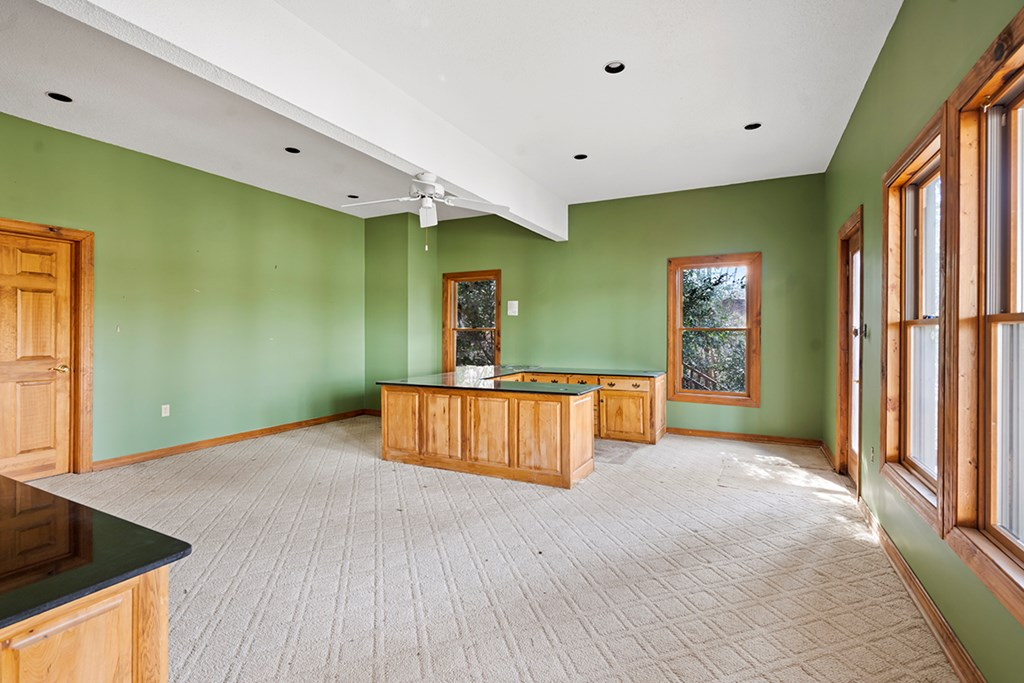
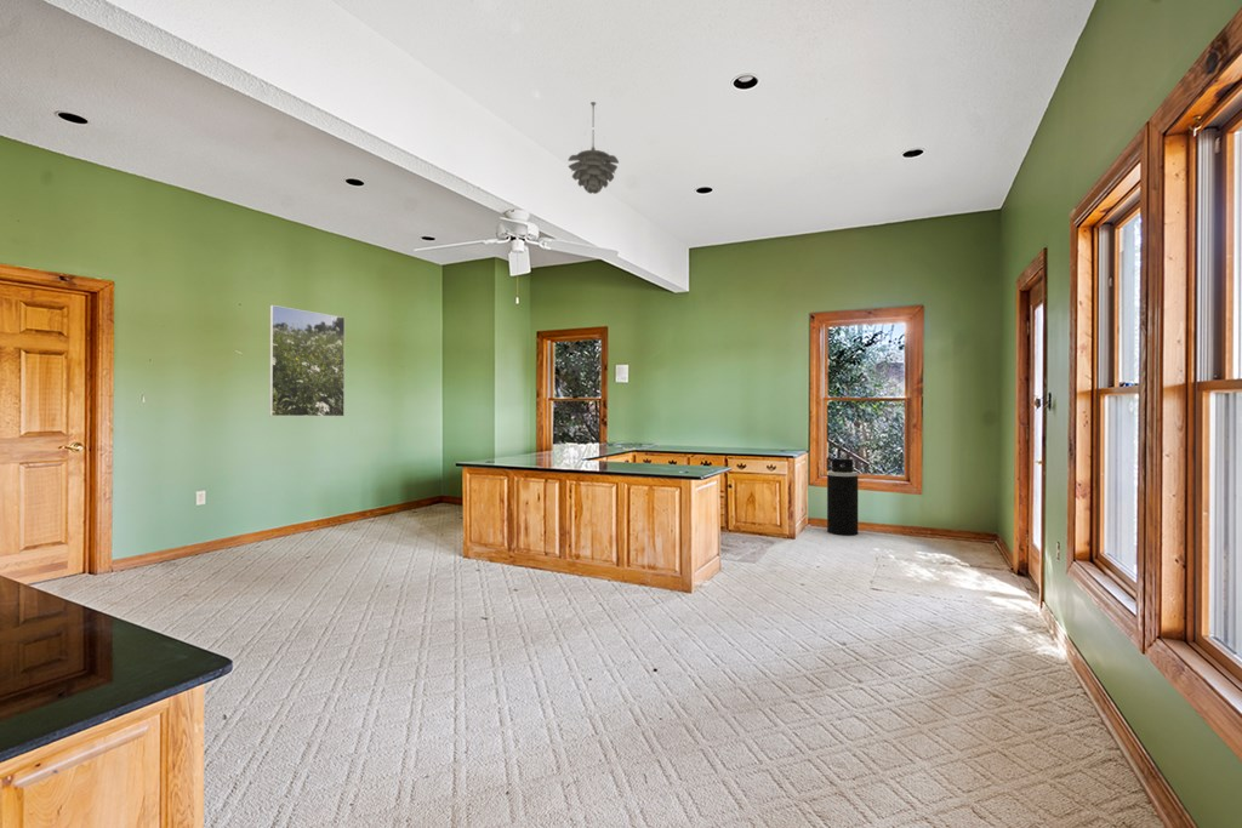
+ pendant light [568,101,620,195]
+ trash can [826,458,859,536]
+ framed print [268,304,346,417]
